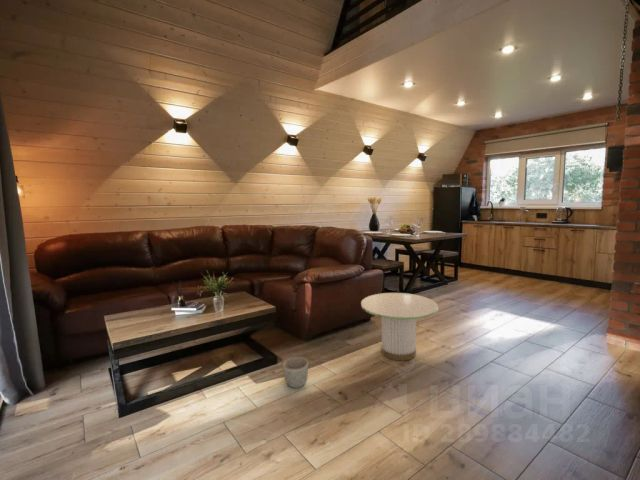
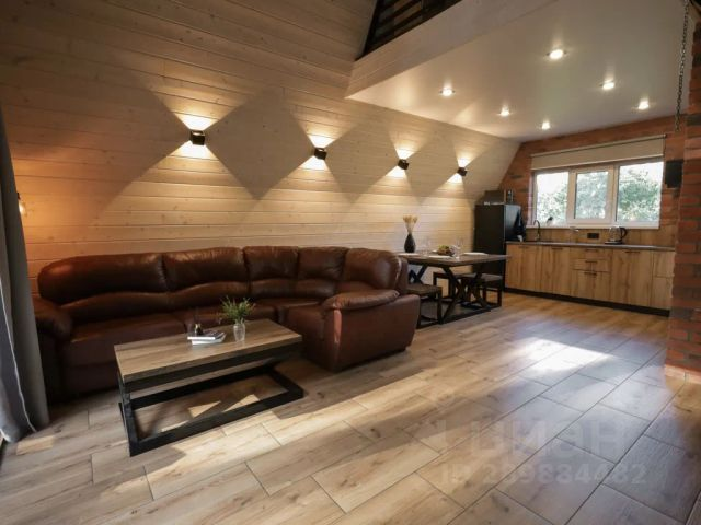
- side table [360,292,439,362]
- planter [282,356,309,389]
